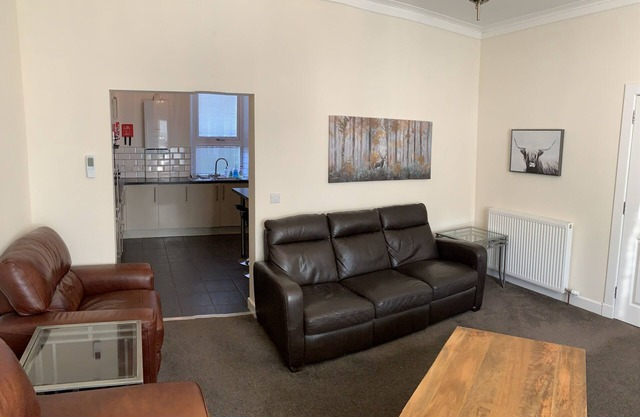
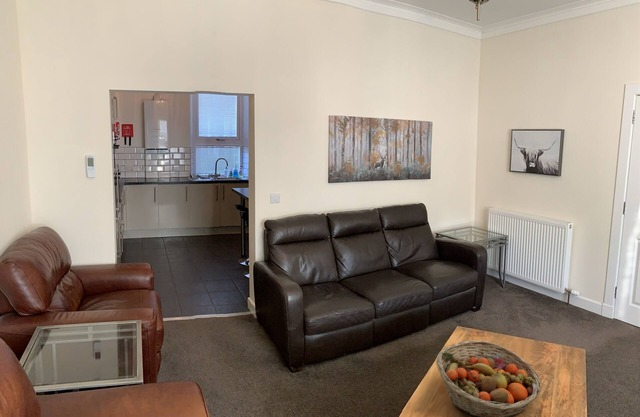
+ fruit basket [435,340,542,417]
